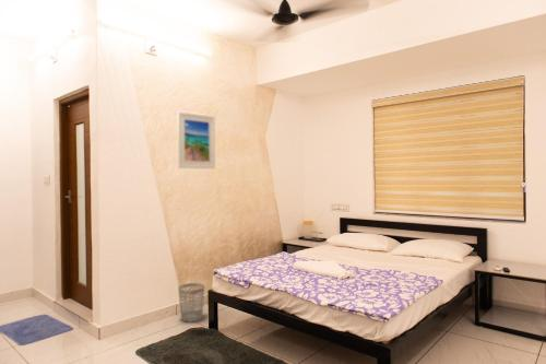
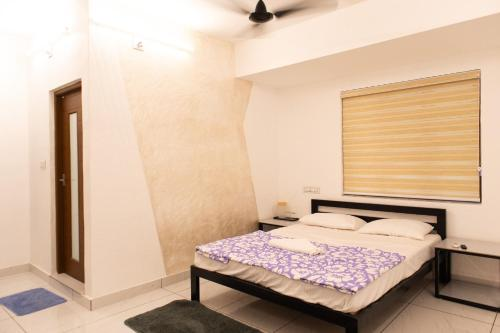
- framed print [176,110,216,169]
- wastebasket [177,282,205,324]
